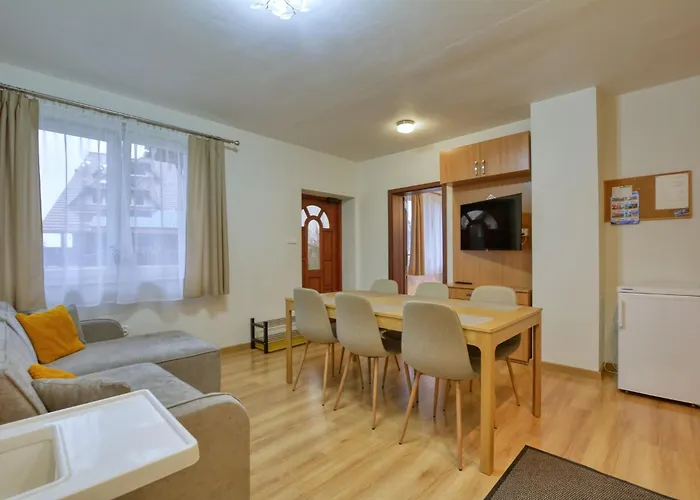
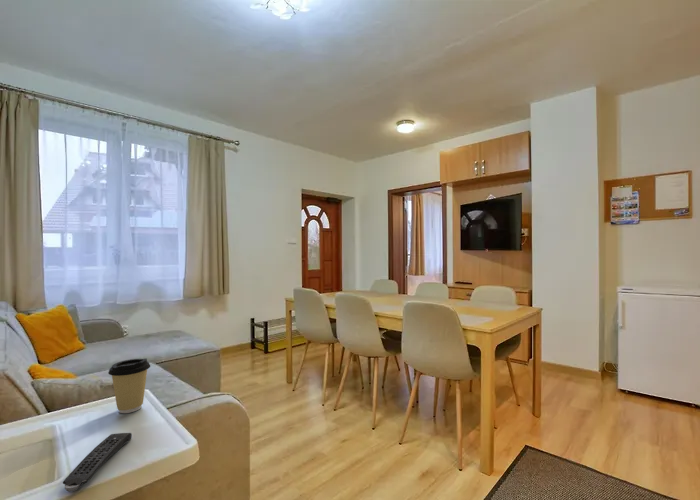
+ remote control [62,432,133,492]
+ coffee cup [107,358,151,414]
